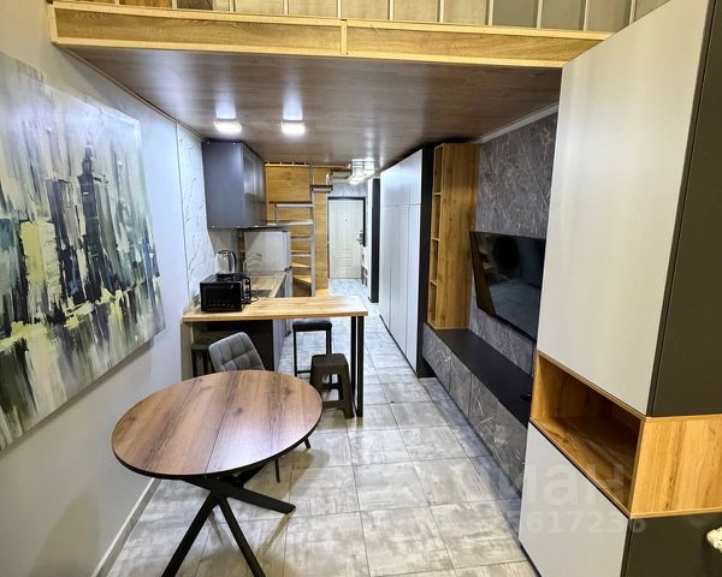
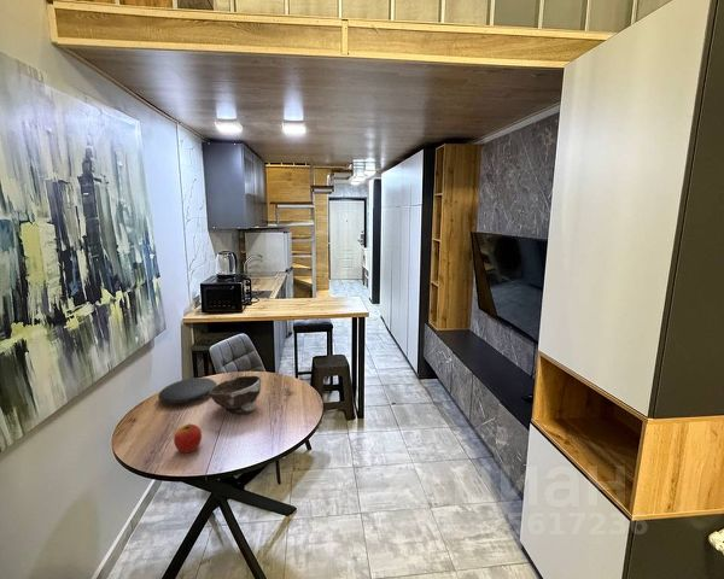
+ bowl [209,375,262,416]
+ plate [157,376,217,405]
+ apple [173,423,203,454]
